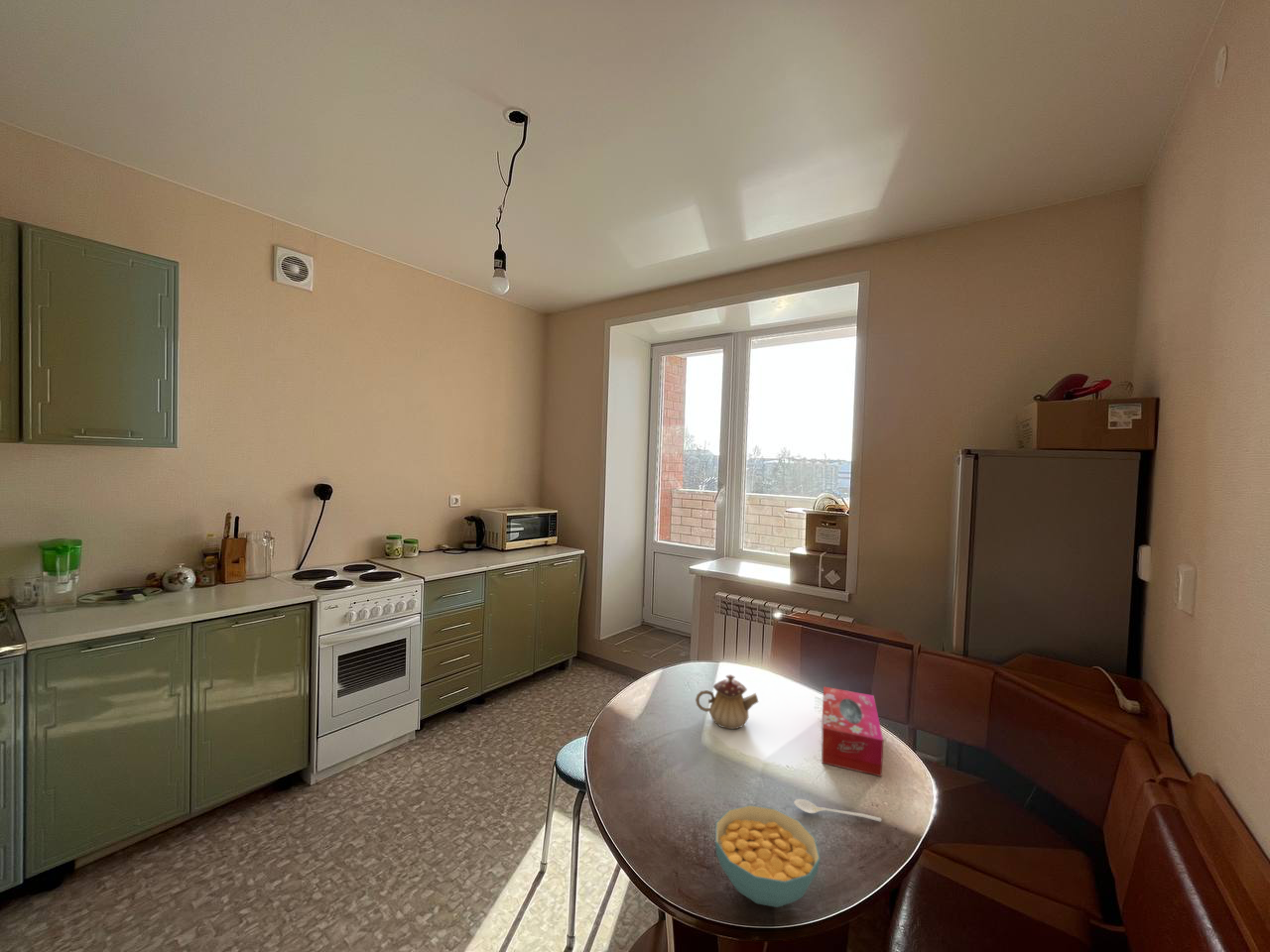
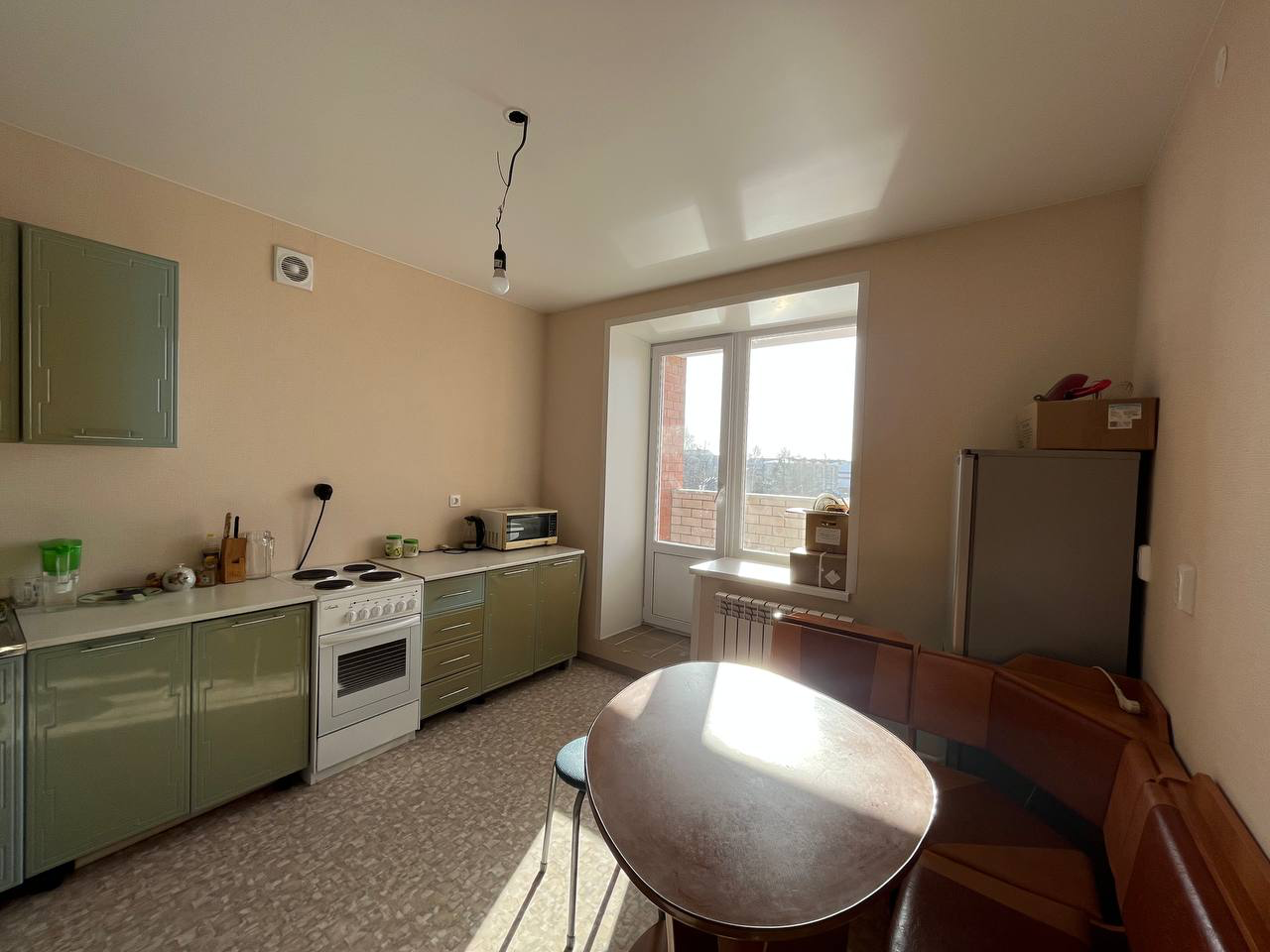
- stirrer [793,798,882,823]
- teapot [695,673,759,730]
- tissue box [821,685,884,777]
- cereal bowl [714,804,822,908]
